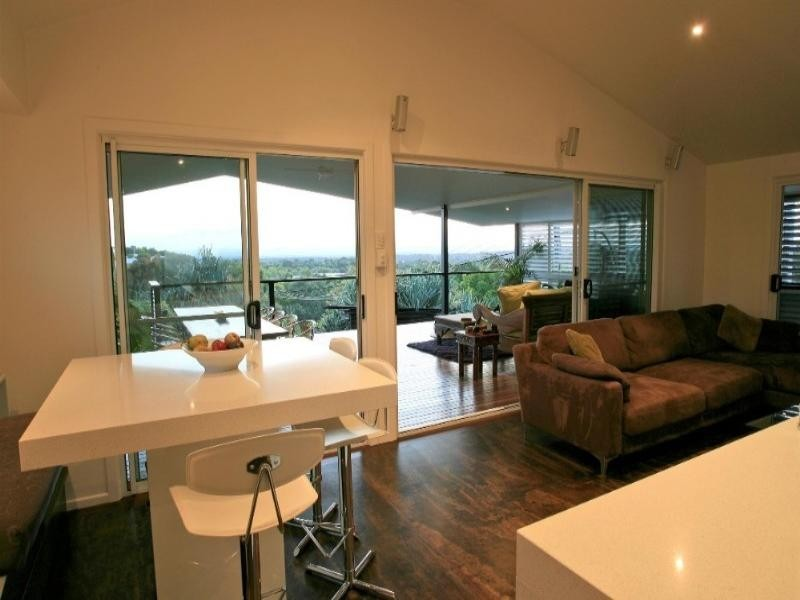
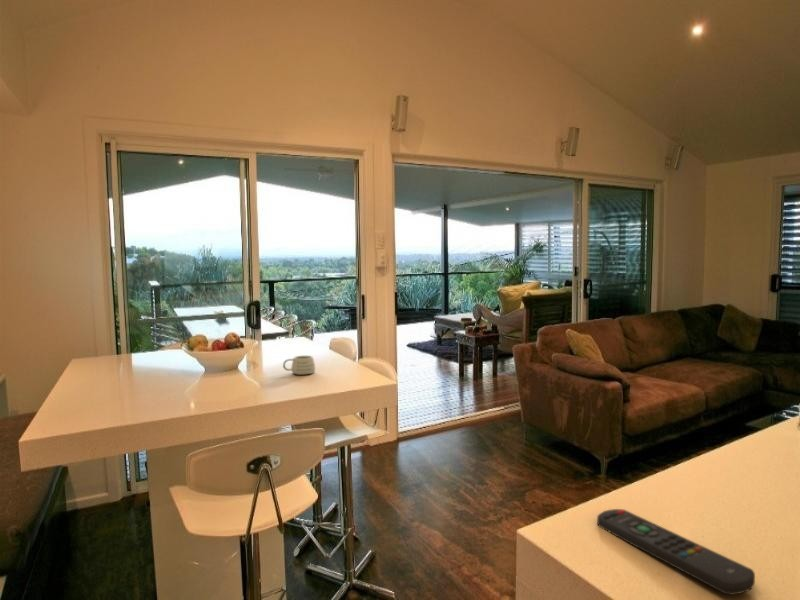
+ mug [282,355,316,376]
+ remote control [596,508,756,596]
